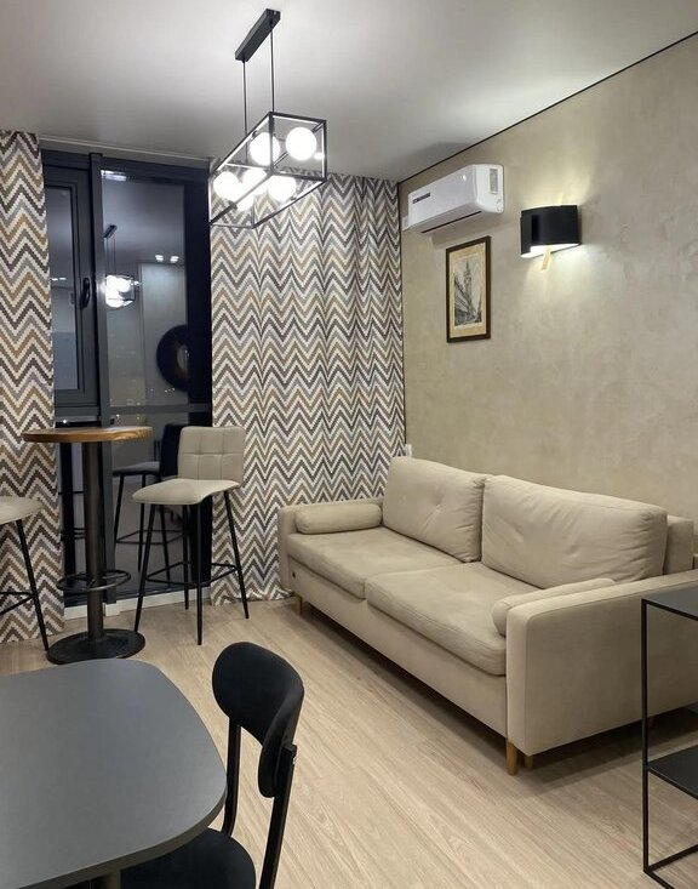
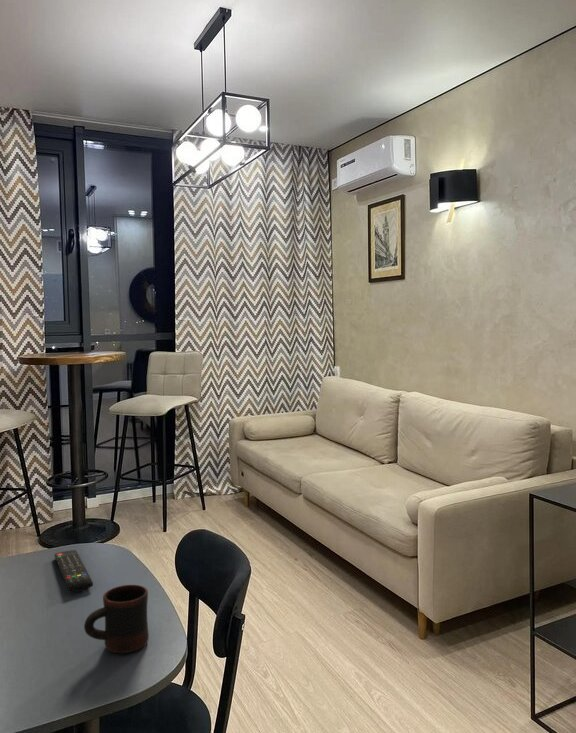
+ mug [83,584,150,654]
+ remote control [54,549,94,593]
